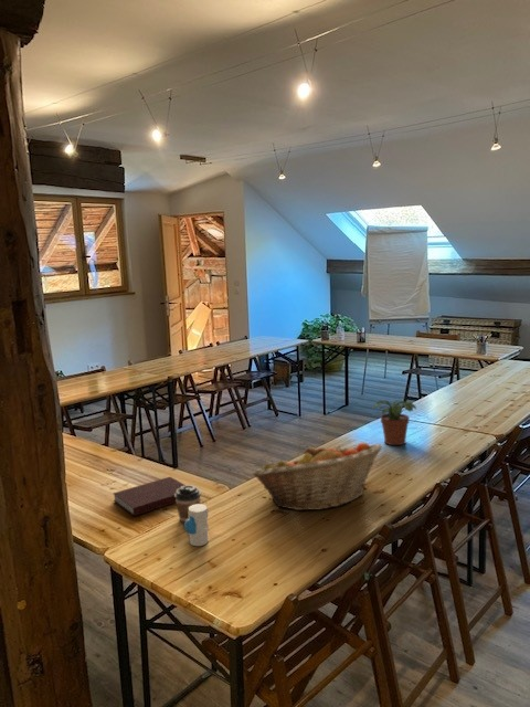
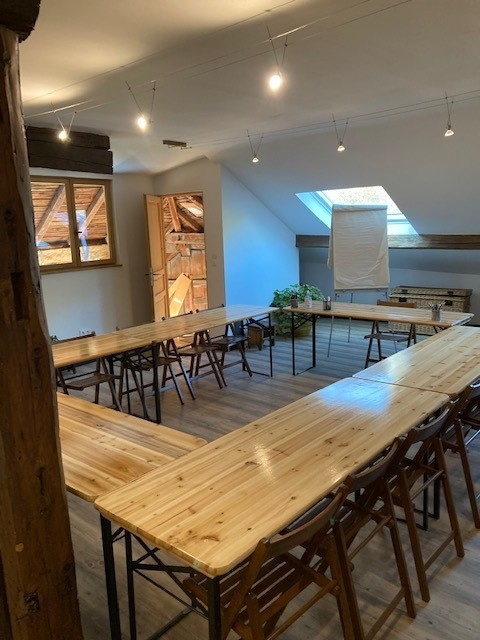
- notebook [112,476,187,517]
- potted plant [371,399,417,446]
- toy [183,503,210,547]
- fruit basket [251,442,384,511]
- coffee cup [174,484,202,524]
